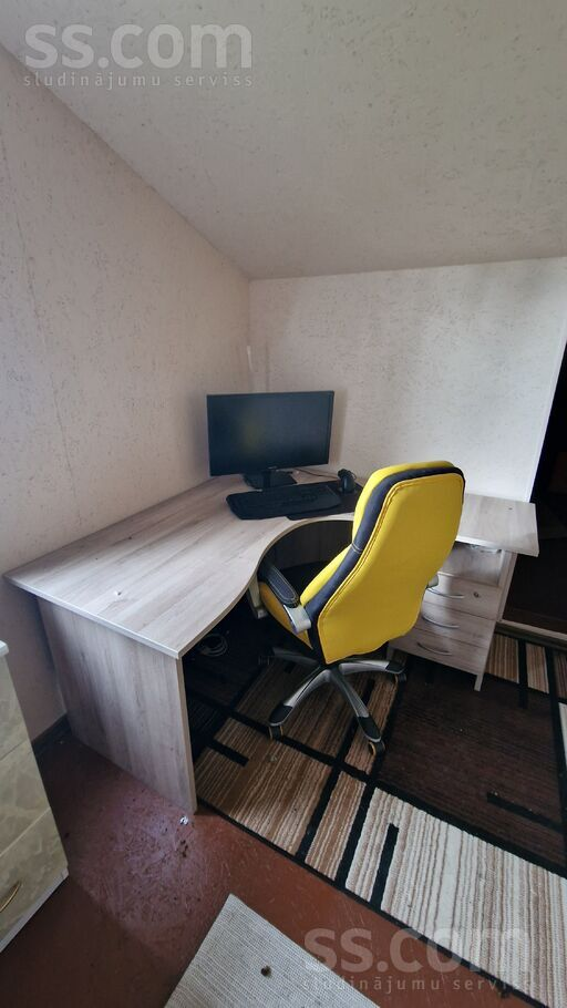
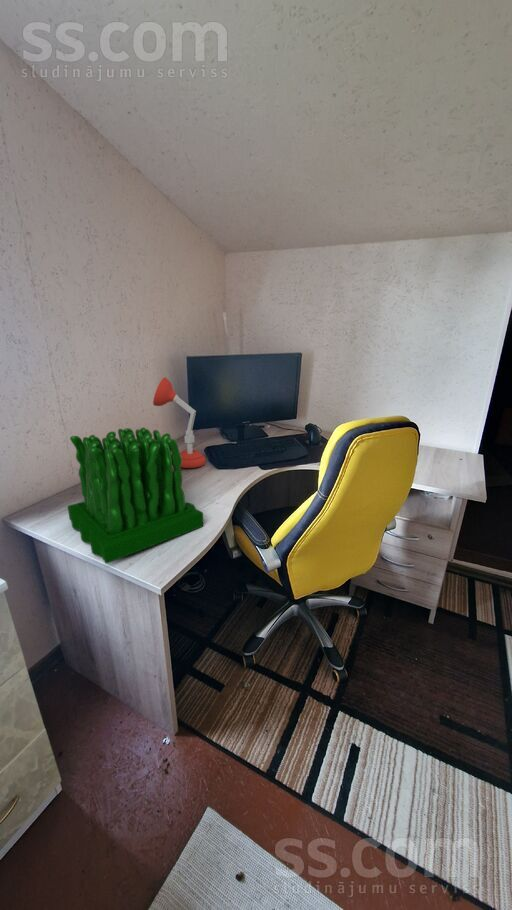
+ plant [67,426,204,564]
+ desk lamp [152,376,207,469]
